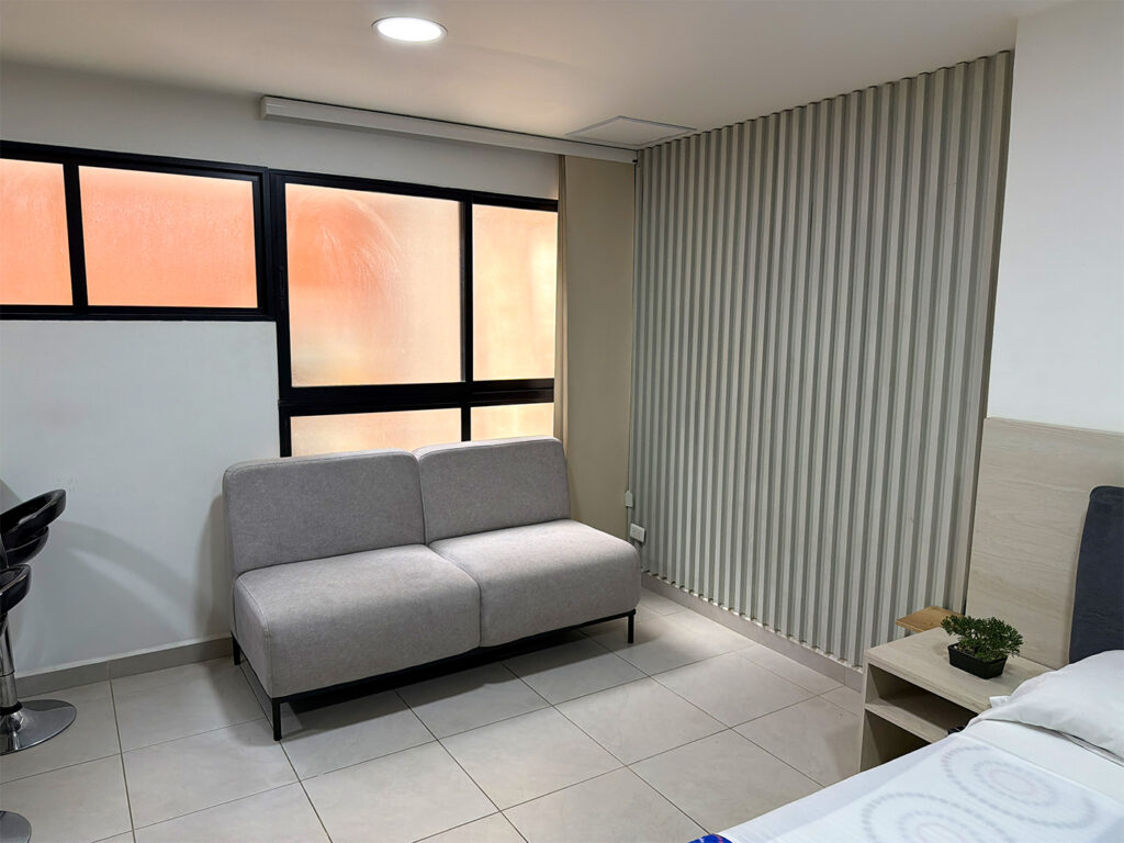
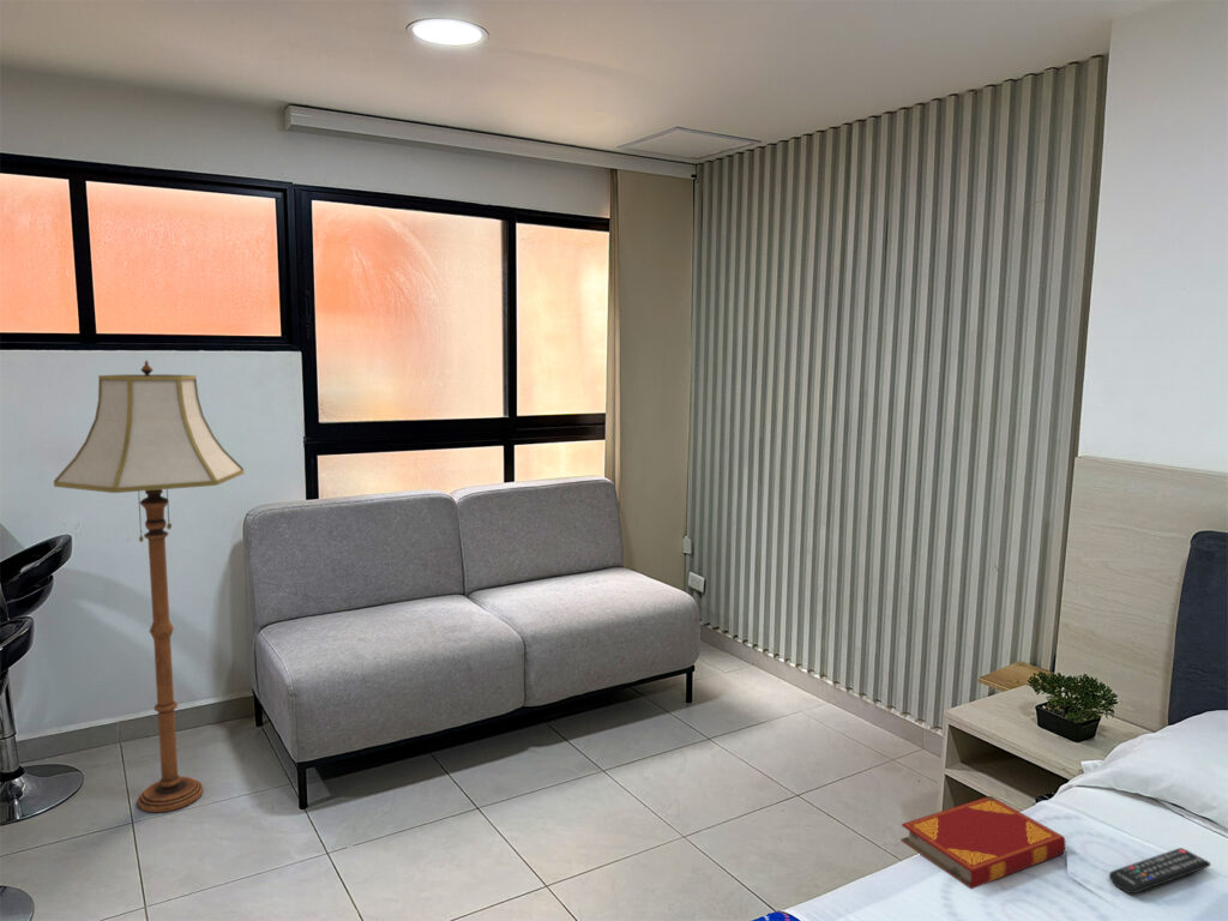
+ remote control [1108,847,1212,895]
+ hardback book [899,795,1067,890]
+ floor lamp [53,360,245,813]
